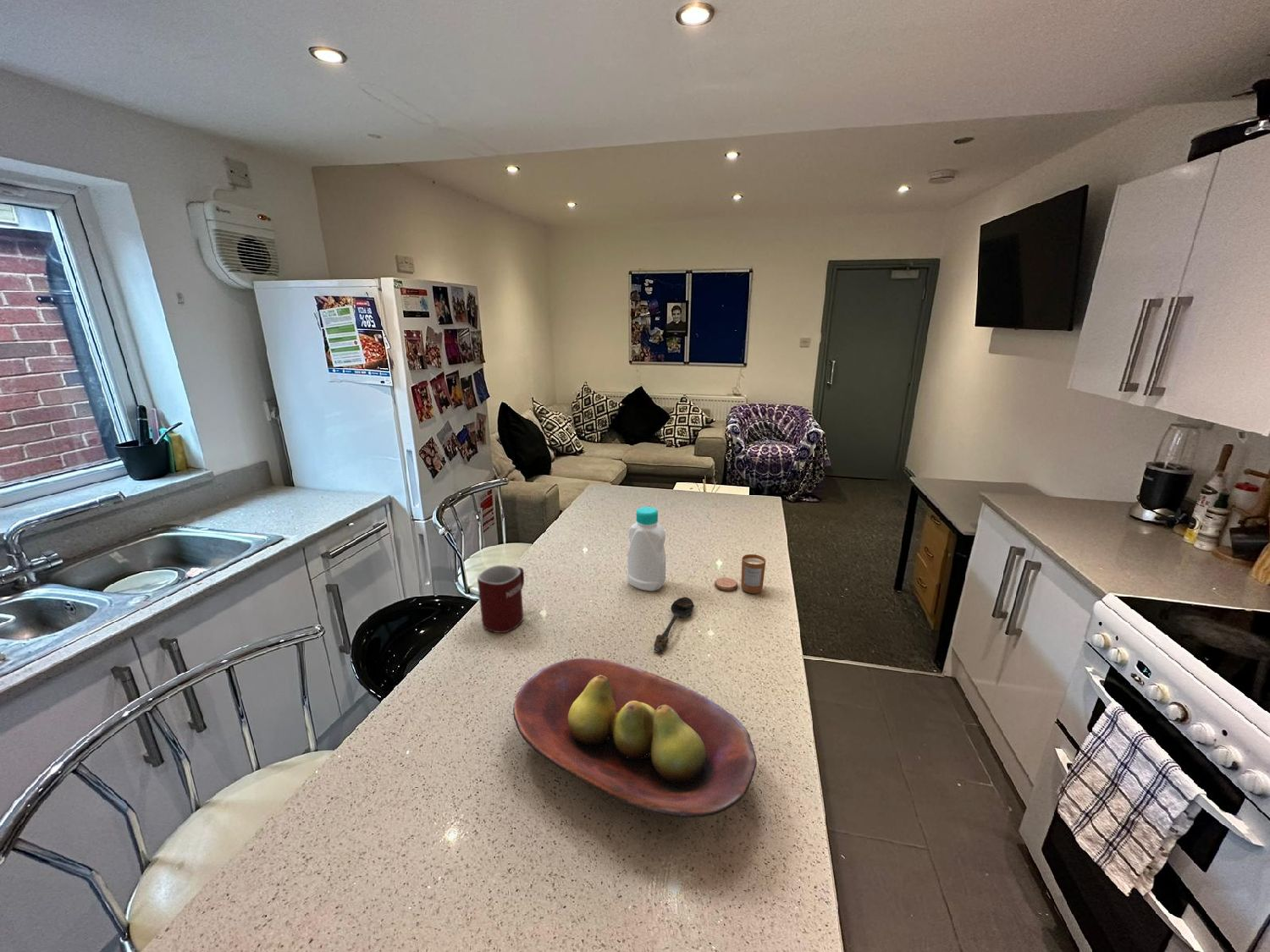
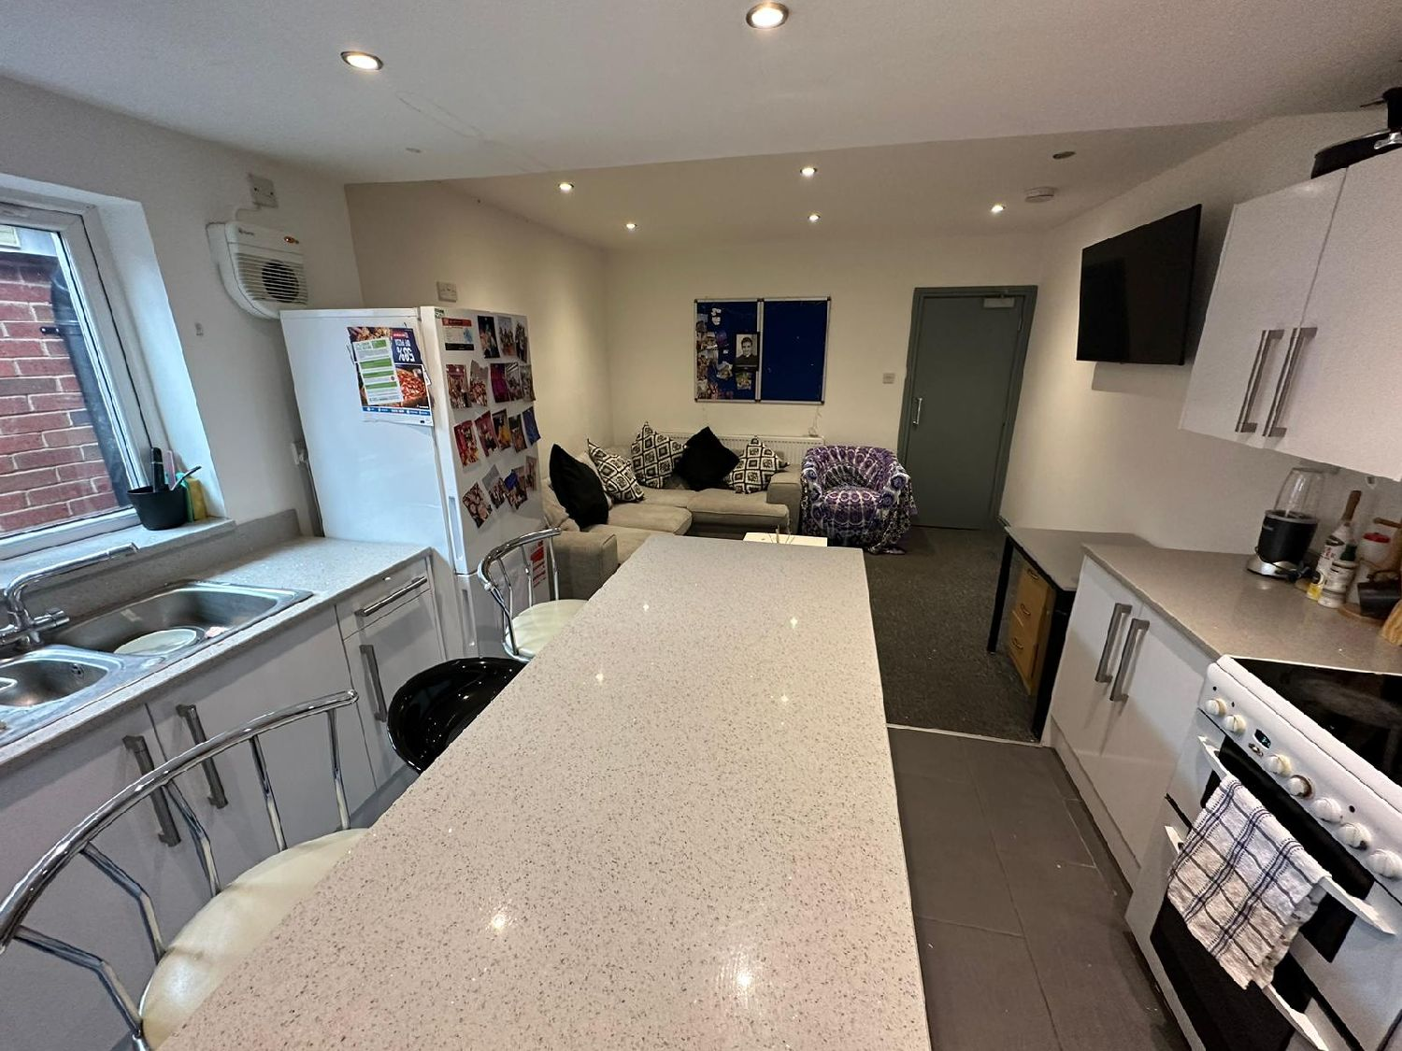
- fruit bowl [512,658,757,818]
- candle [714,553,766,594]
- spoon [654,597,695,652]
- bottle [627,506,666,592]
- mug [477,564,525,634]
